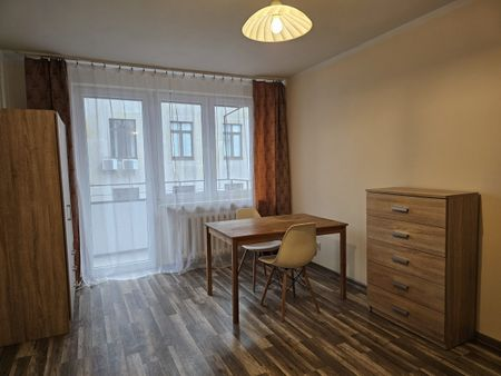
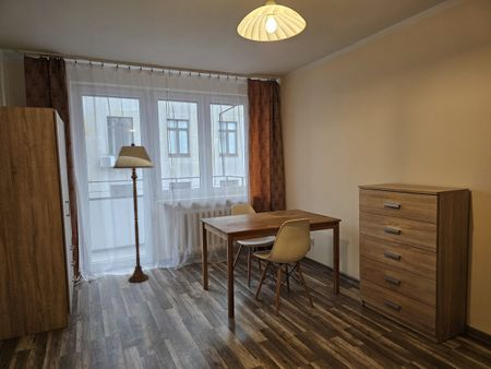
+ floor lamp [112,142,155,284]
